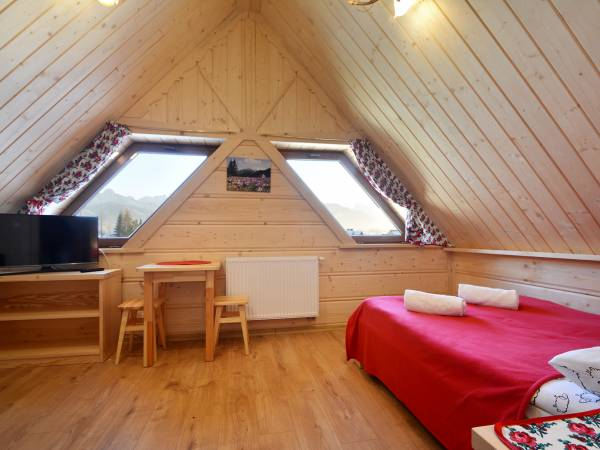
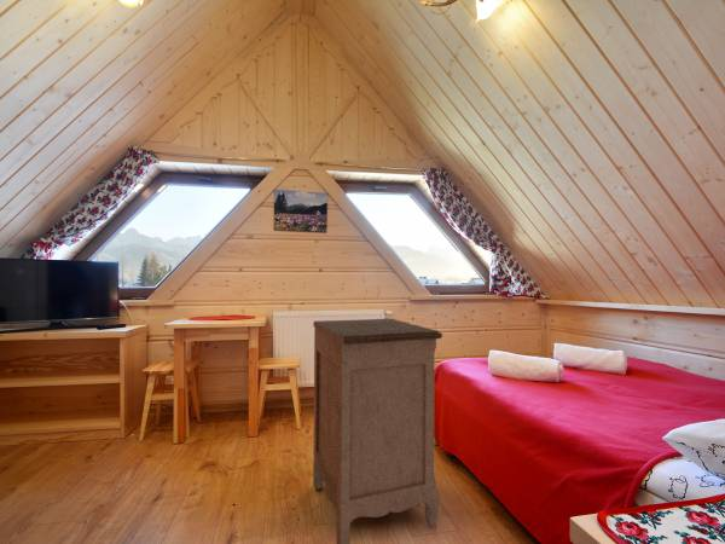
+ nightstand [312,318,443,544]
